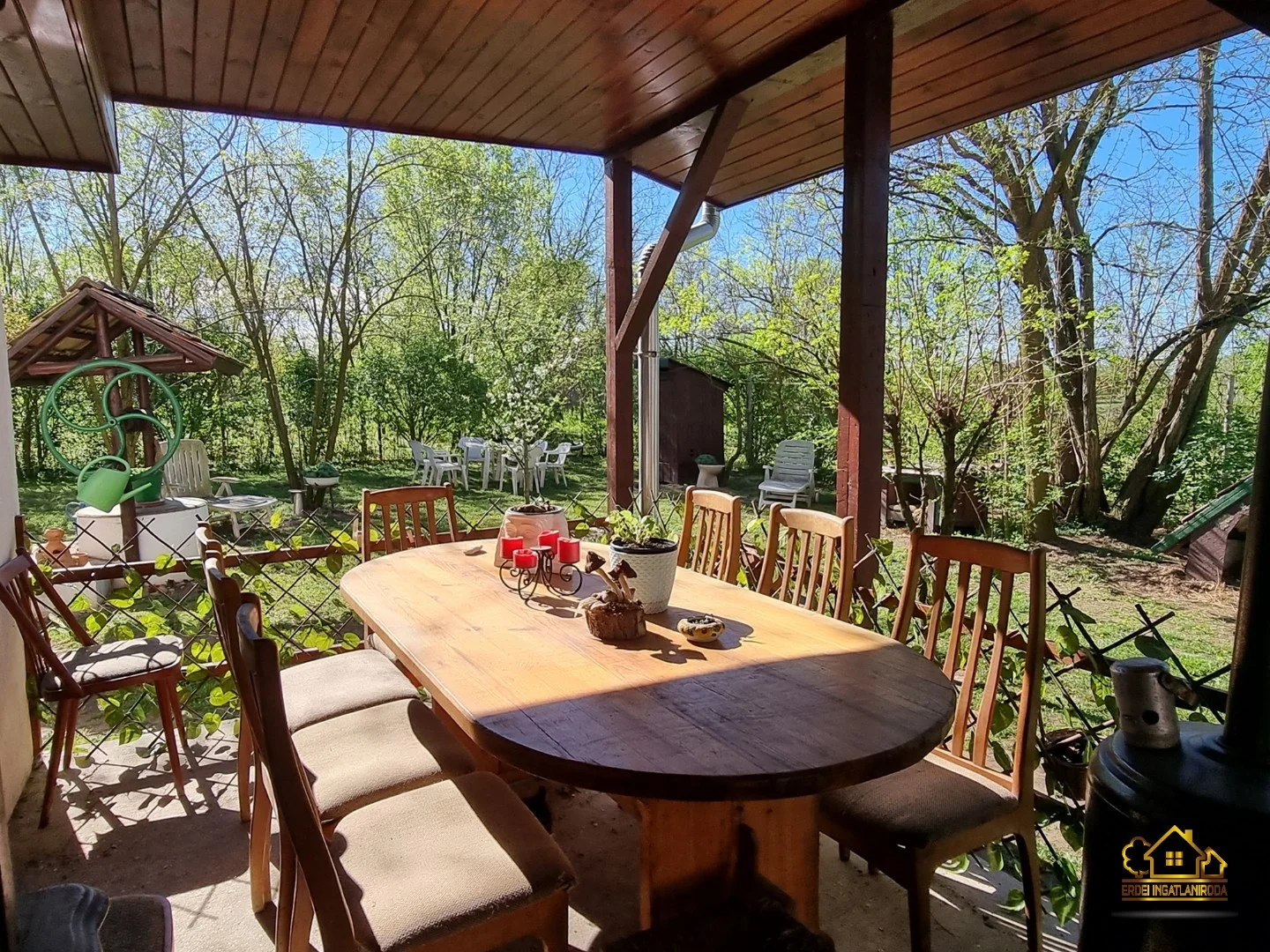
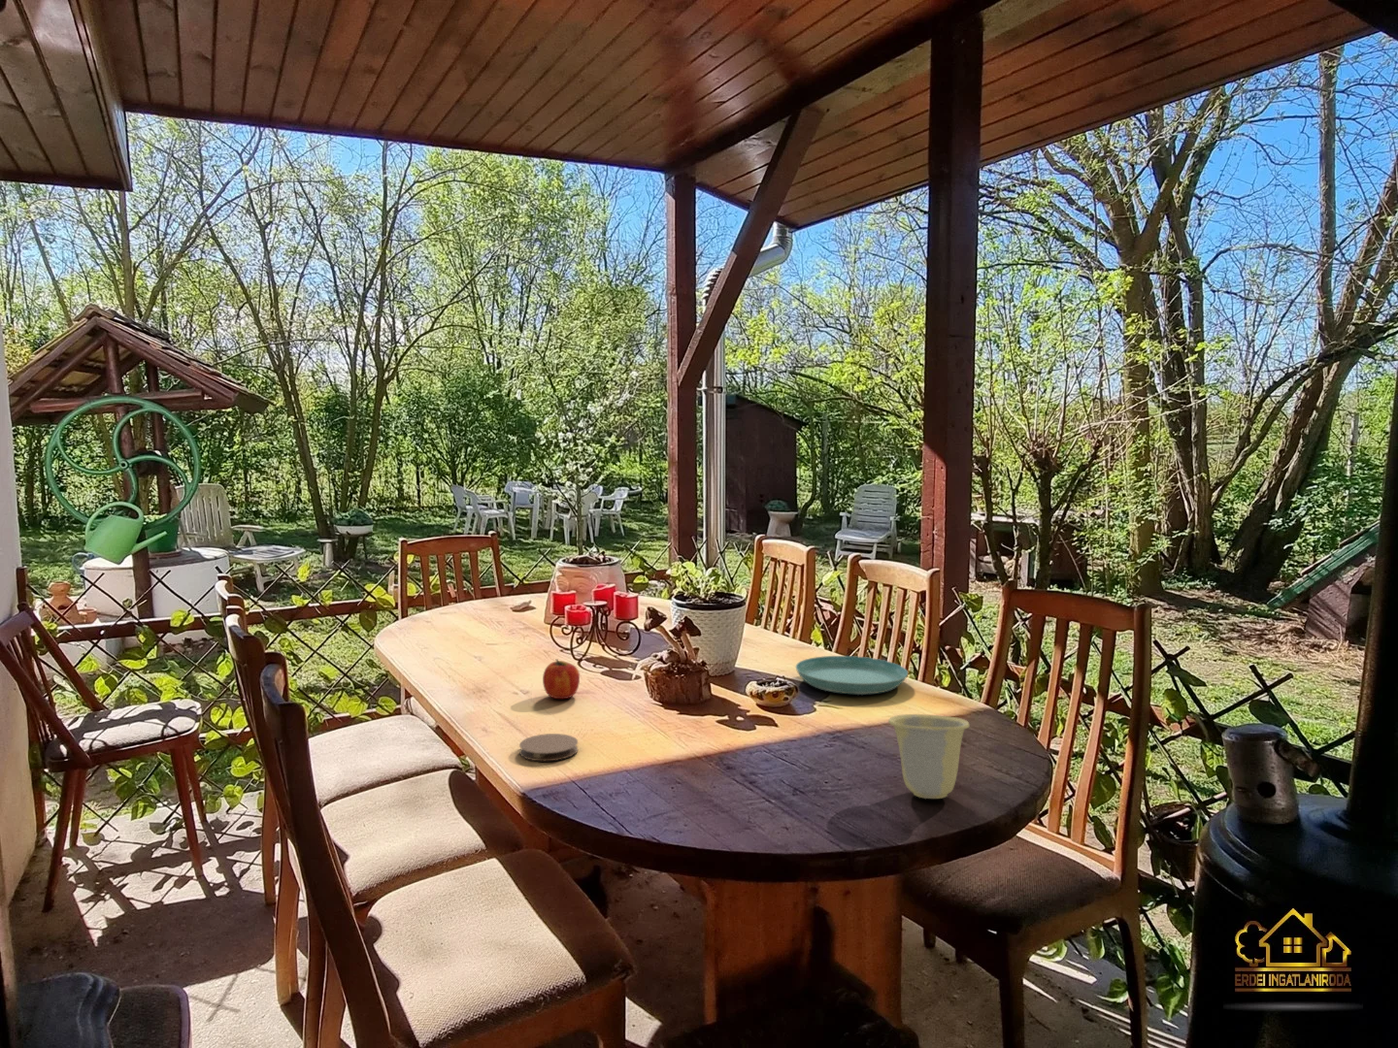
+ fruit [542,658,580,700]
+ cup [887,713,971,799]
+ saucer [795,655,909,696]
+ coaster [518,733,579,762]
